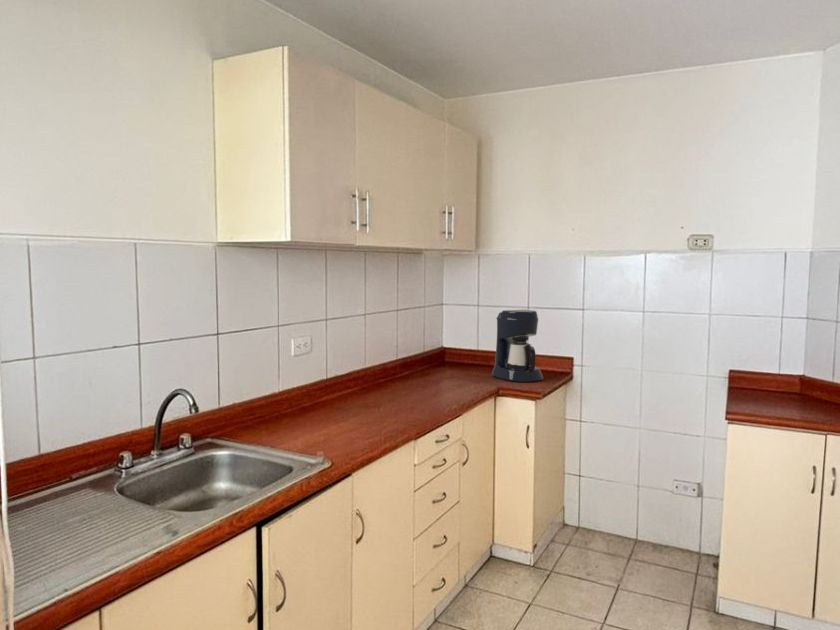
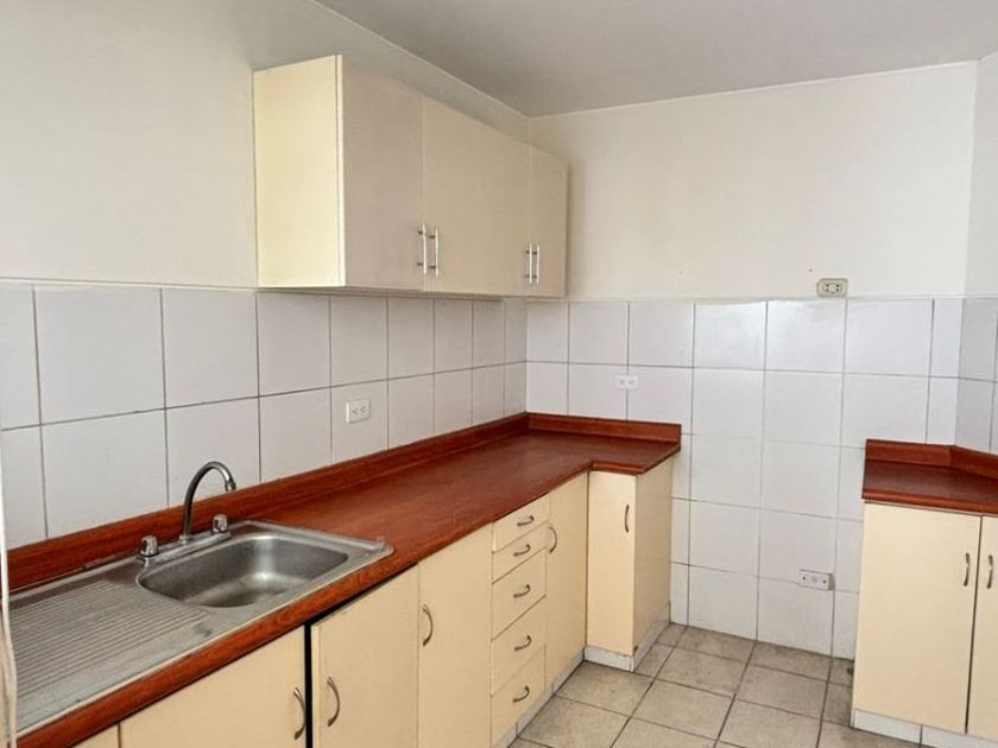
- coffee maker [491,309,544,383]
